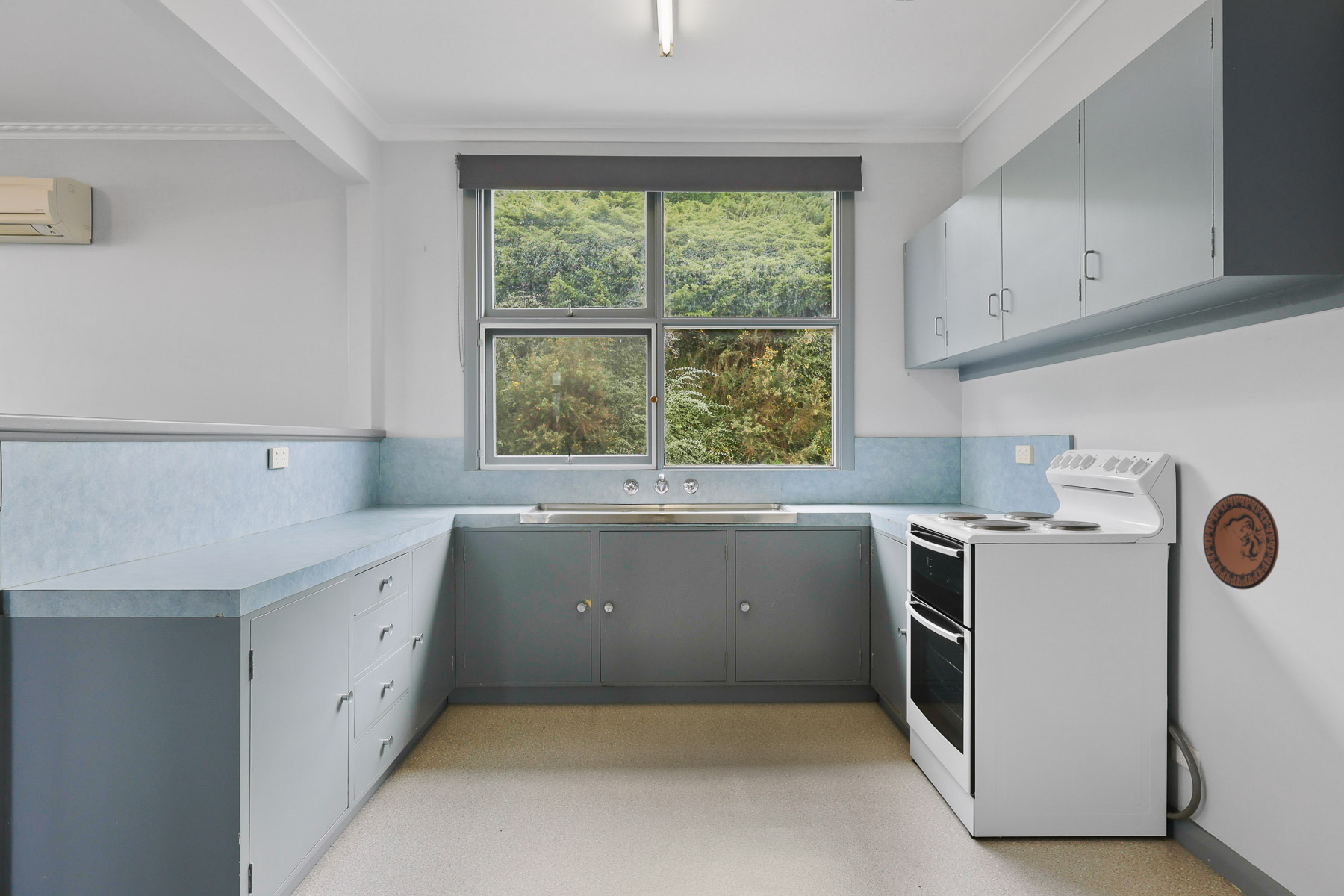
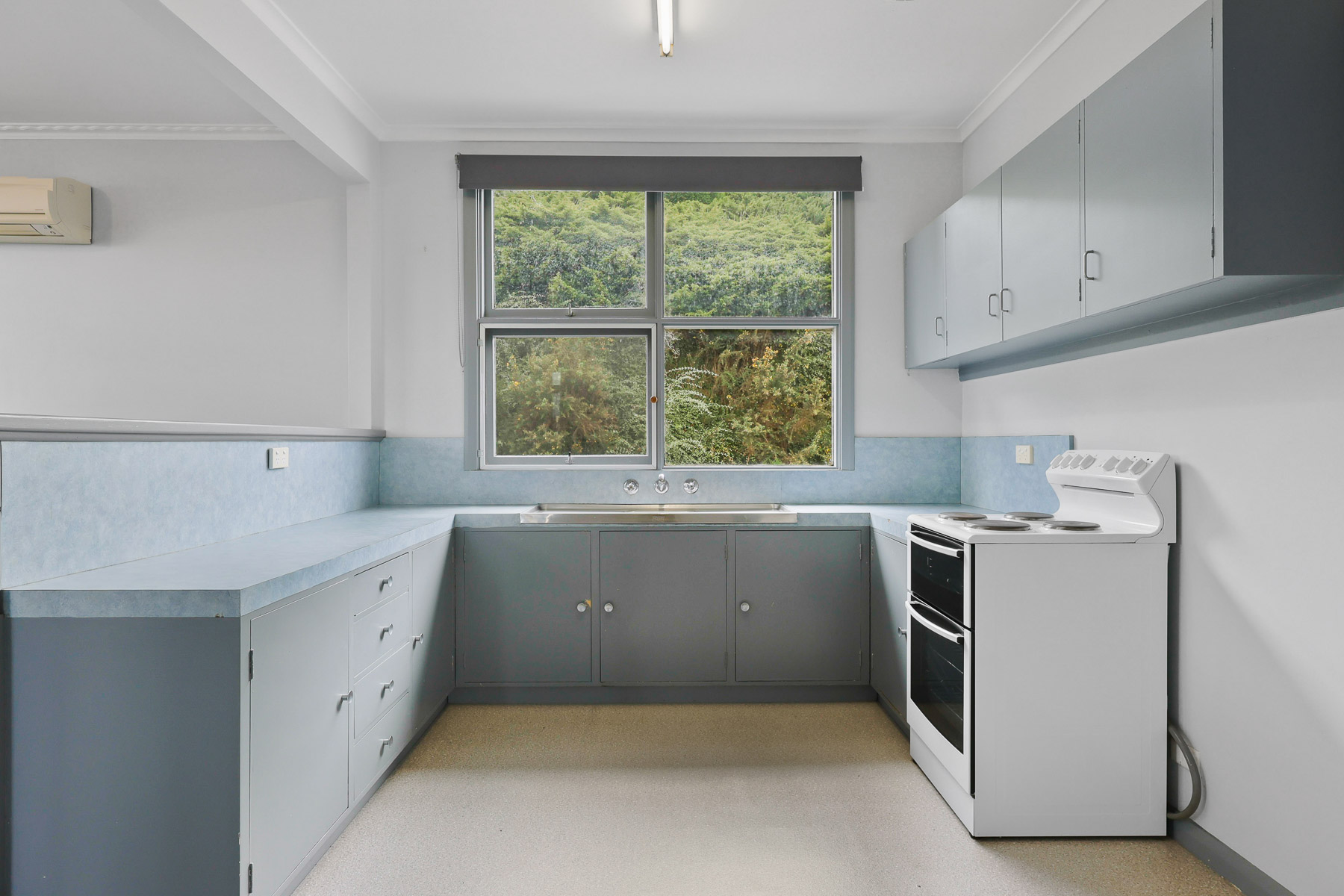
- decorative plate [1202,492,1280,591]
